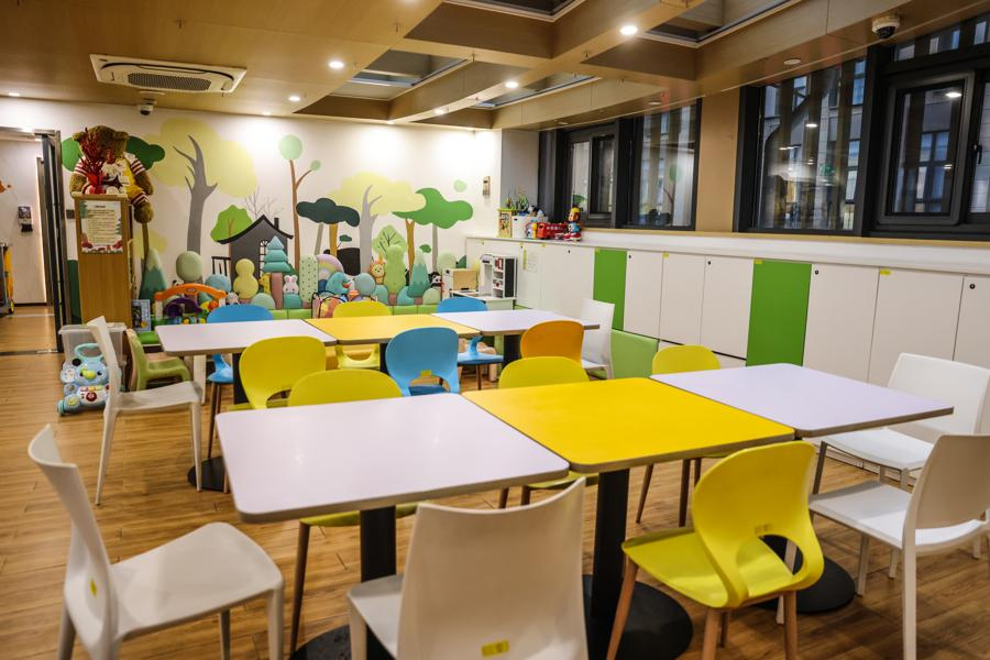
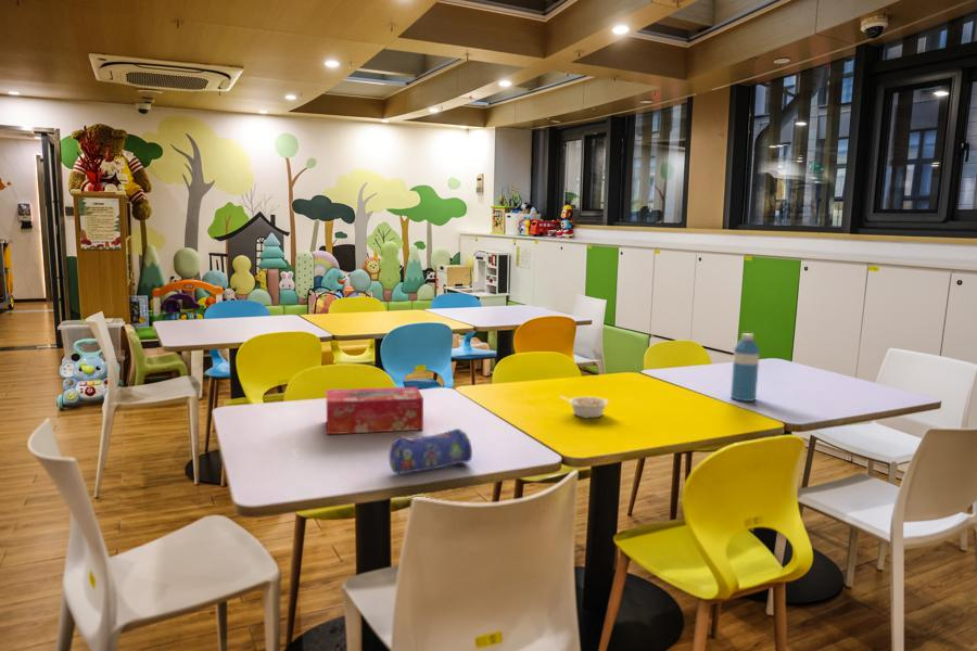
+ tissue box [326,386,424,435]
+ pencil case [389,427,473,475]
+ legume [560,395,610,419]
+ water bottle [729,332,761,403]
